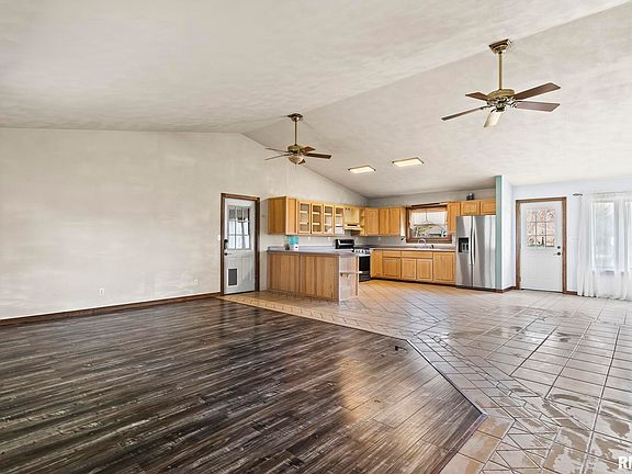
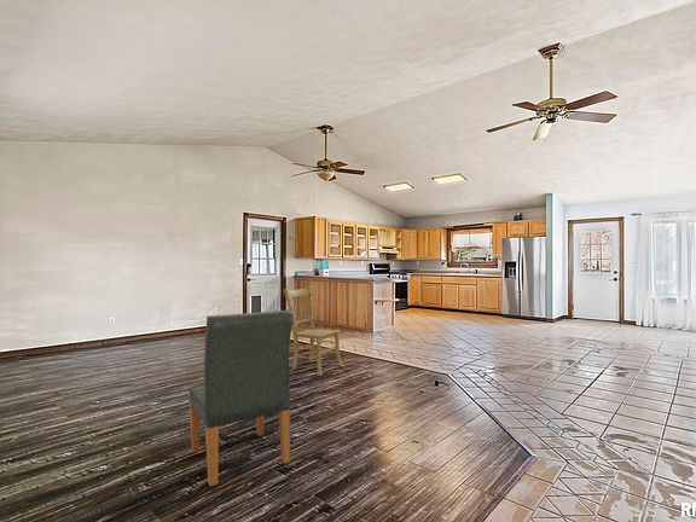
+ dining chair [283,285,343,377]
+ dining chair [188,309,294,487]
